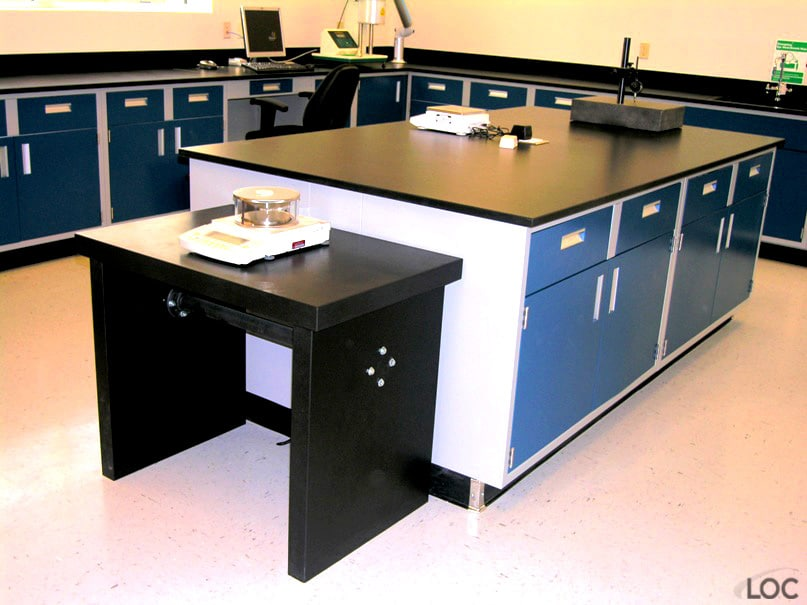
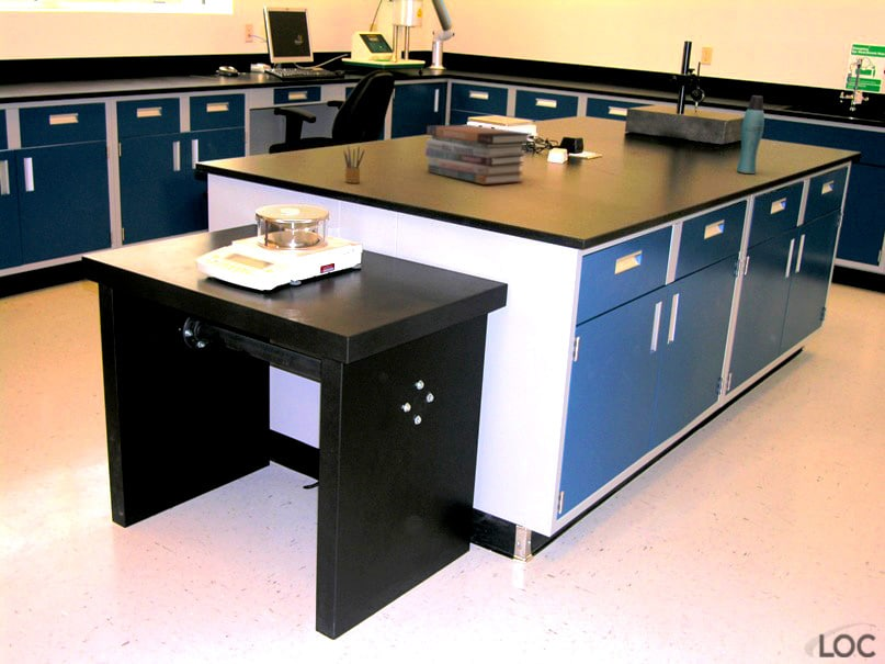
+ bottle [736,94,765,175]
+ pencil box [342,144,365,184]
+ book stack [424,124,533,185]
